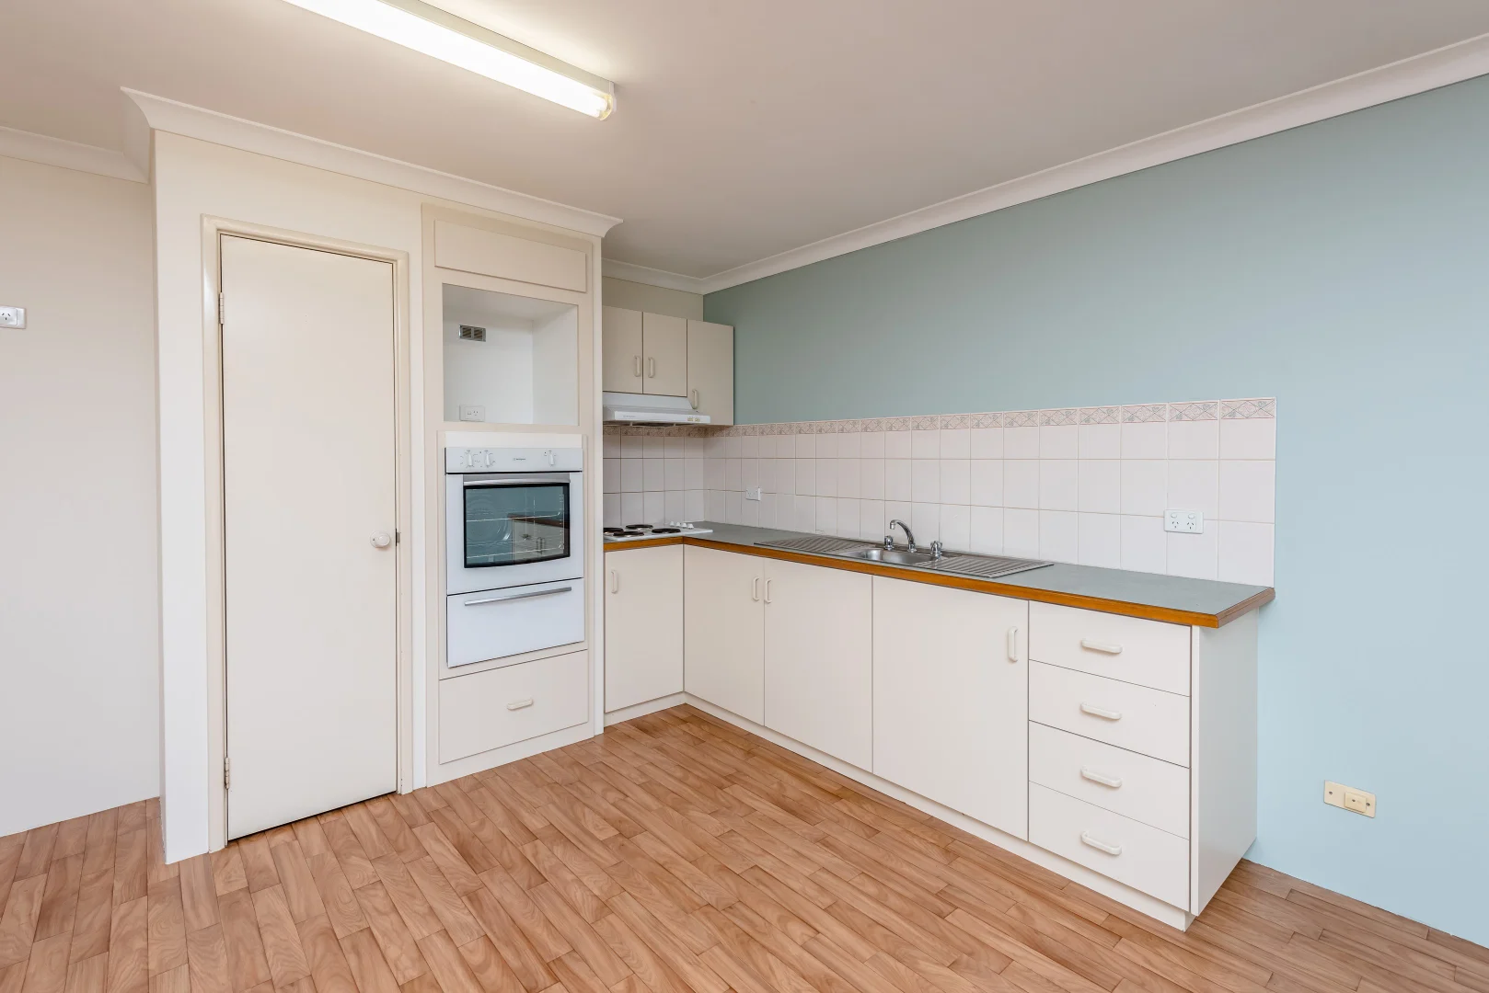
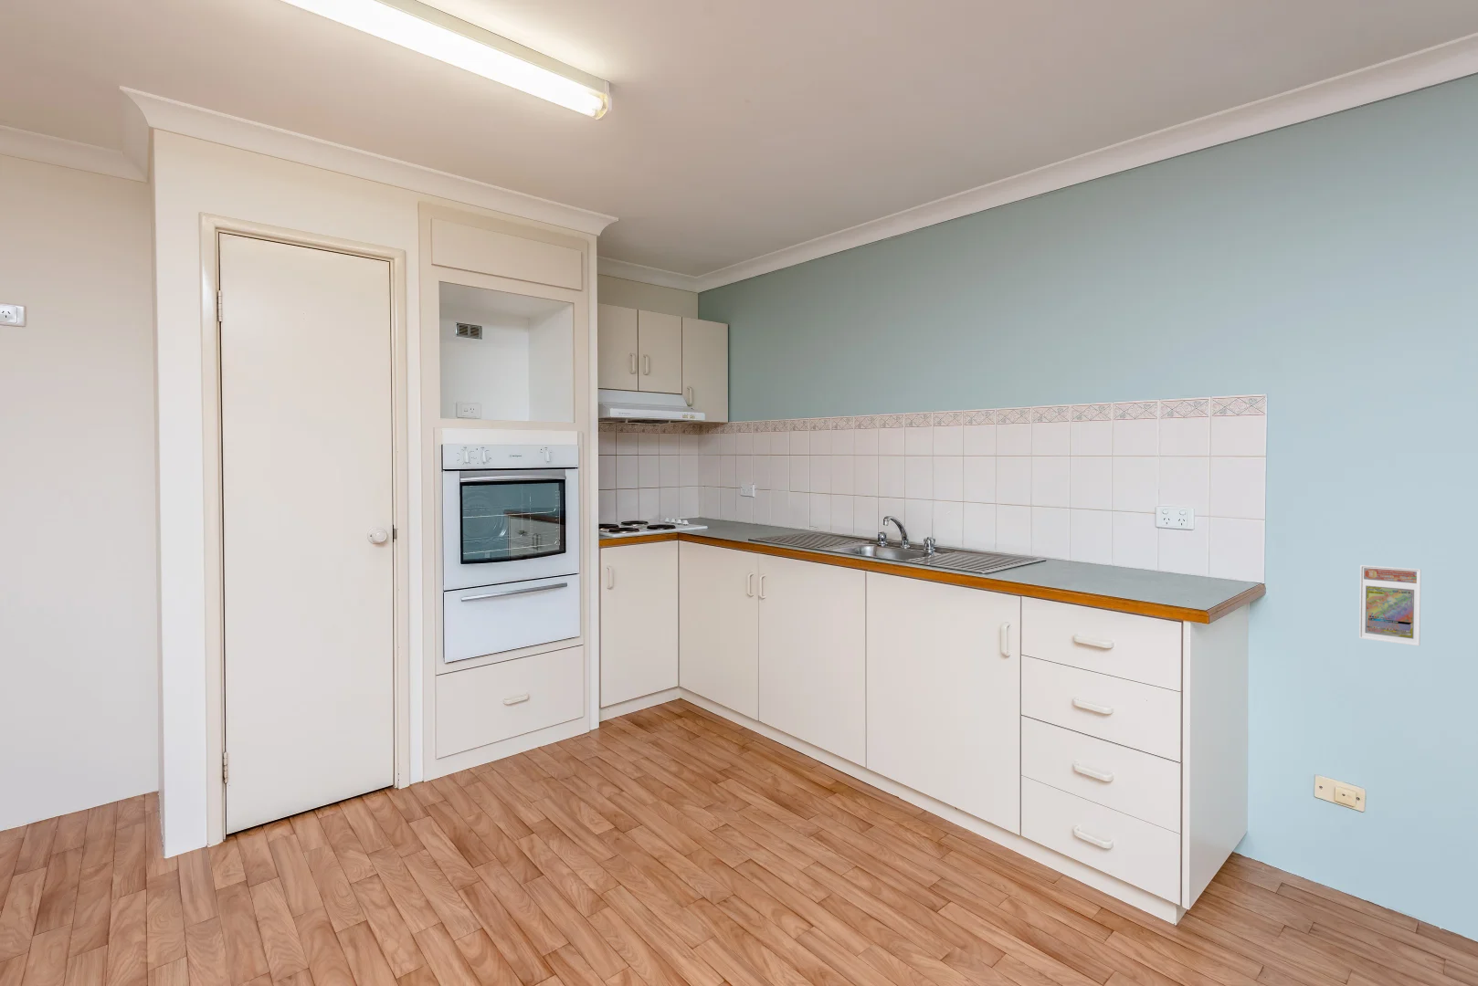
+ trading card display case [1358,565,1422,646]
